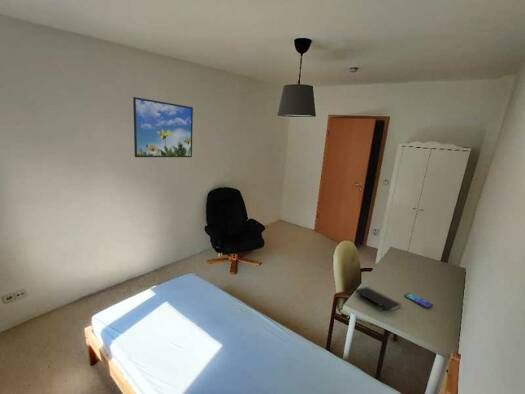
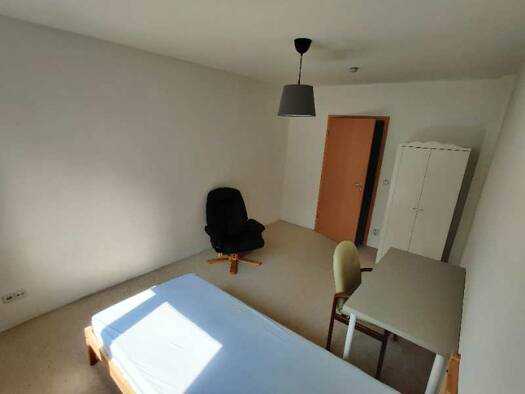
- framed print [132,96,194,158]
- notepad [354,286,403,316]
- smartphone [404,292,434,310]
